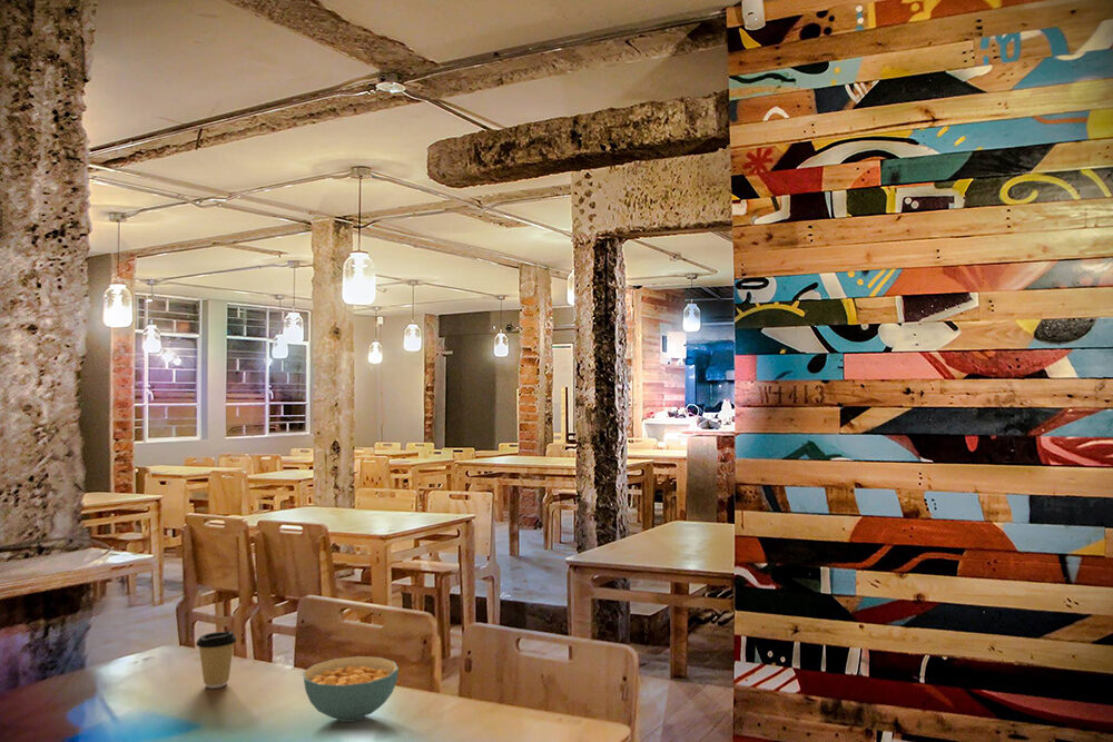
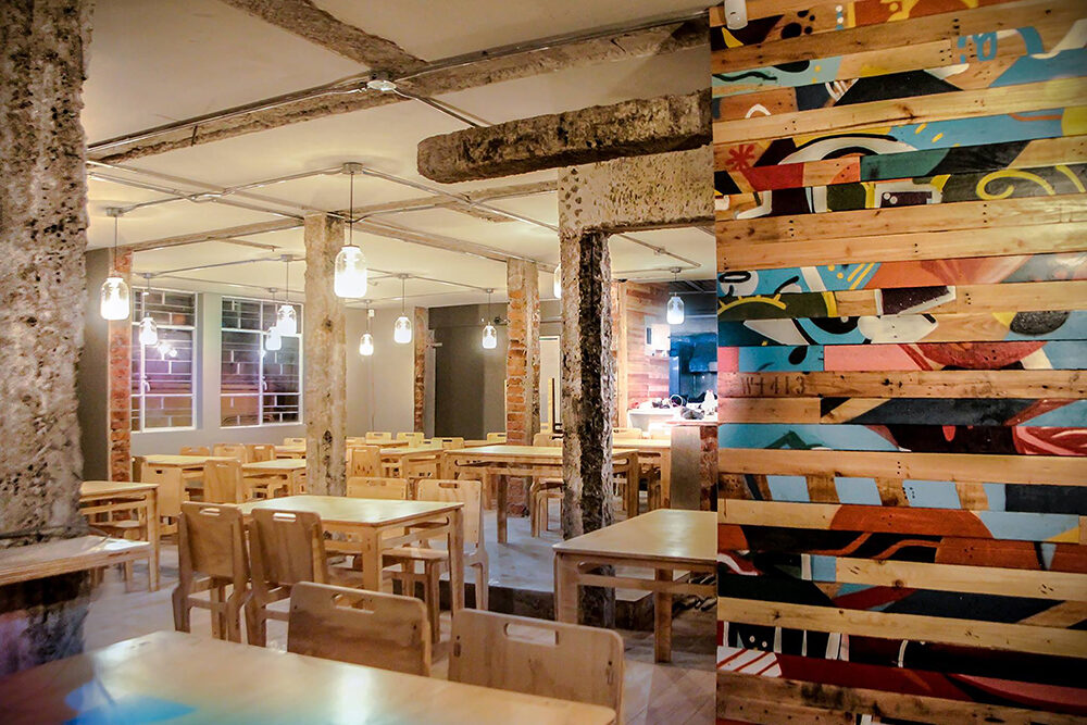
- cereal bowl [302,655,400,723]
- coffee cup [195,630,238,689]
